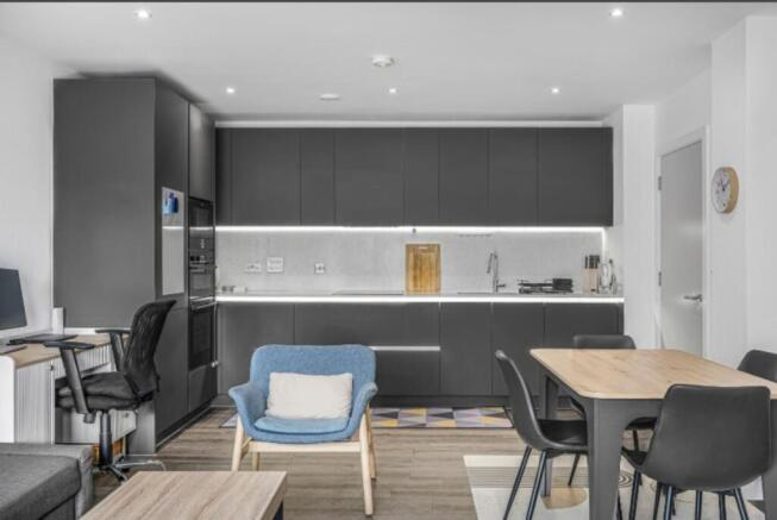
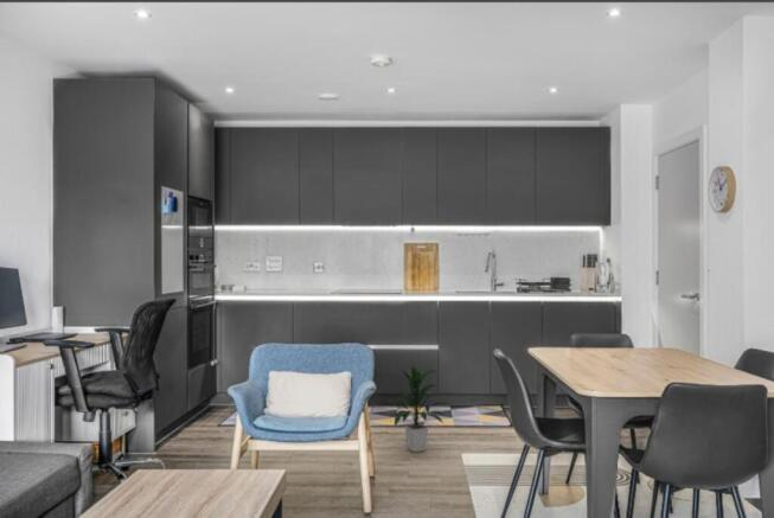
+ indoor plant [386,365,453,453]
